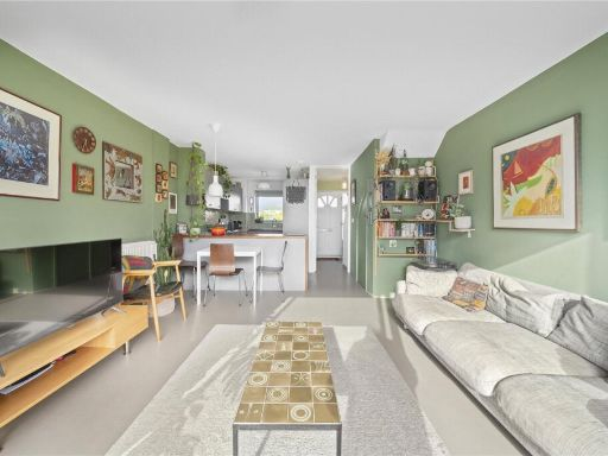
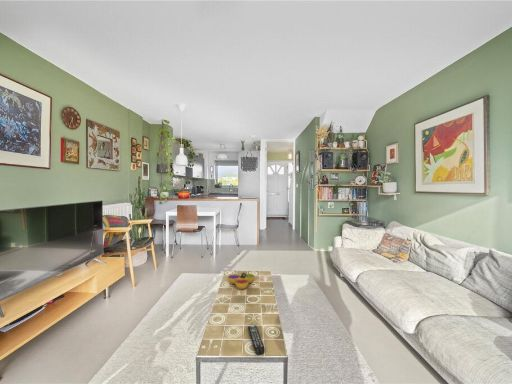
+ decorative bowl [227,272,255,290]
+ remote control [247,324,266,356]
